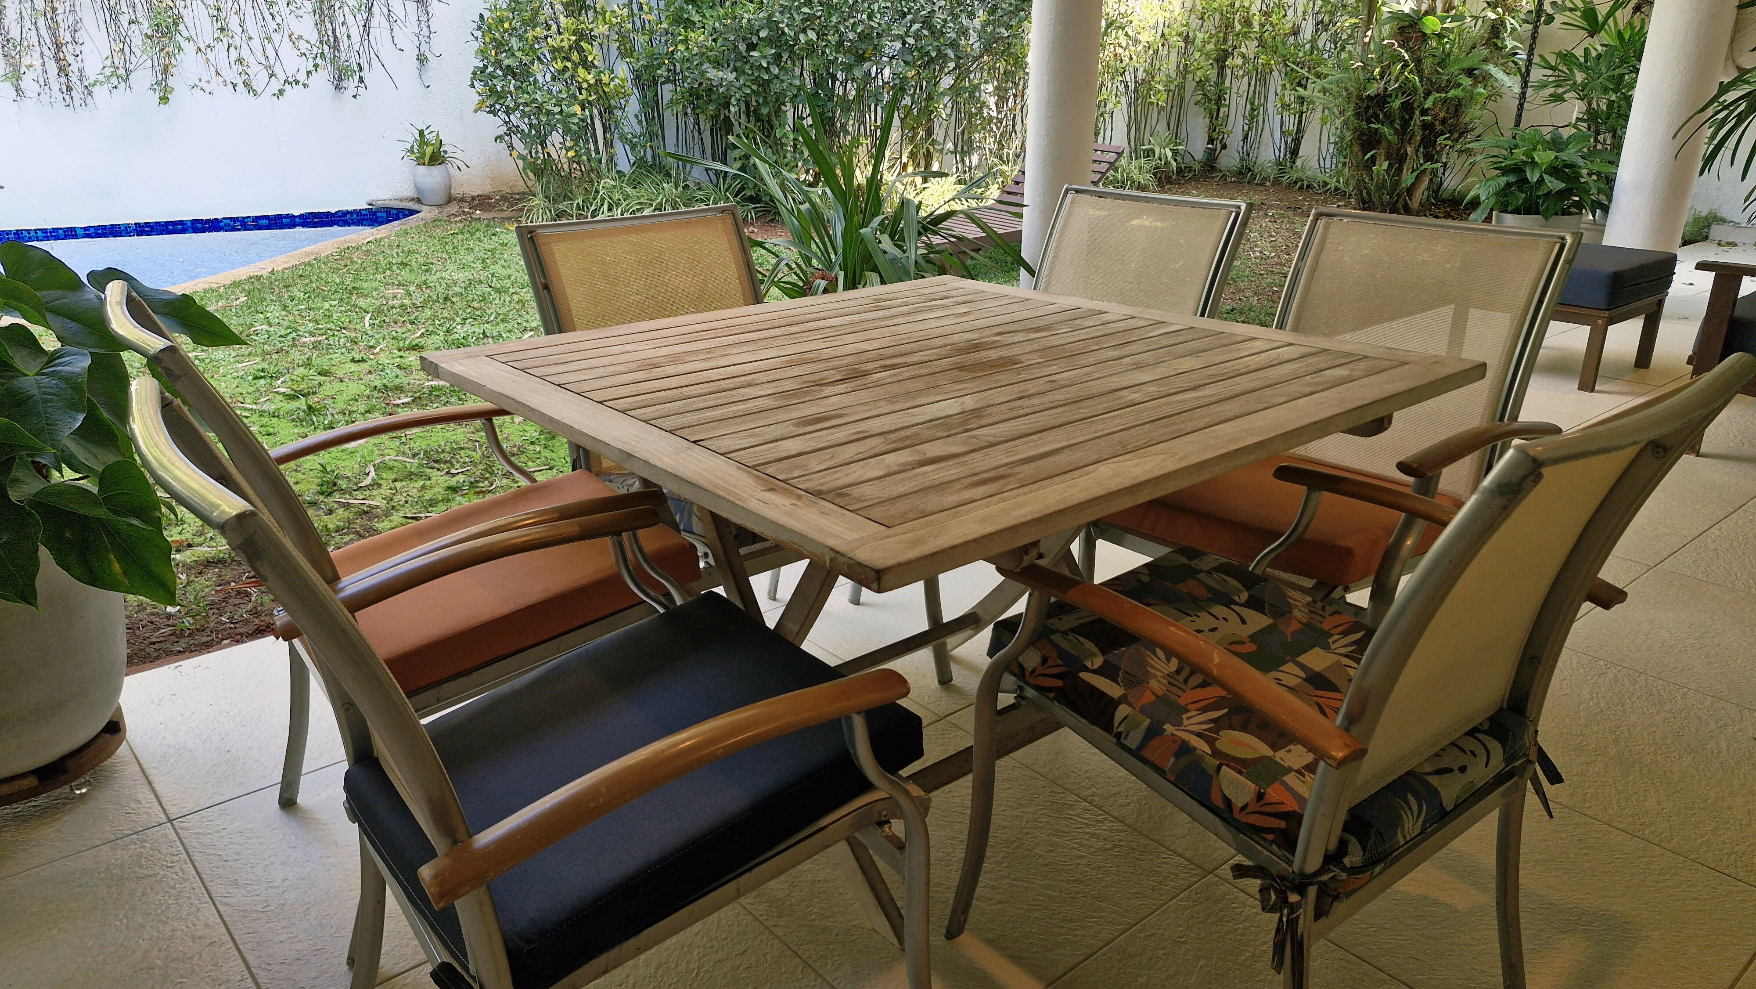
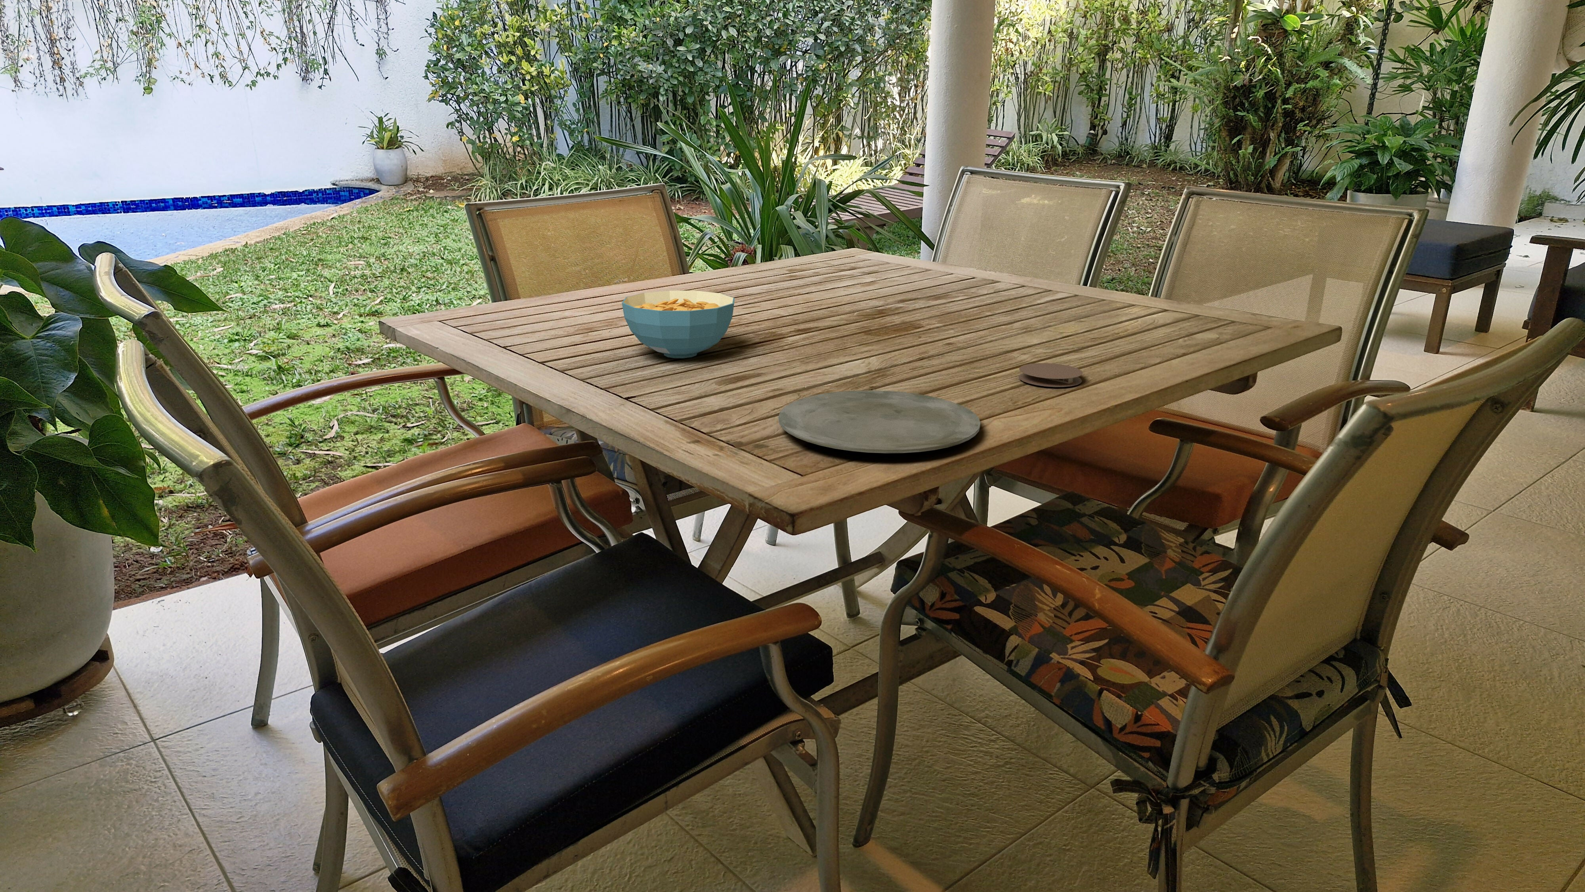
+ coaster [1018,363,1083,387]
+ cereal bowl [622,290,735,359]
+ plate [778,389,981,454]
